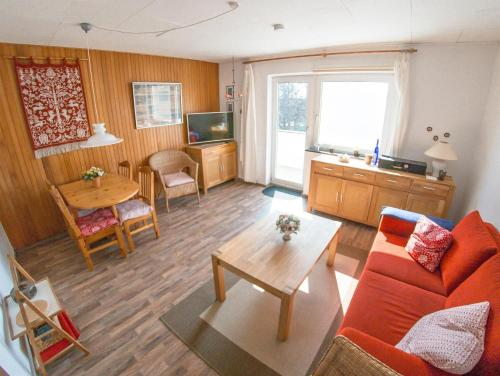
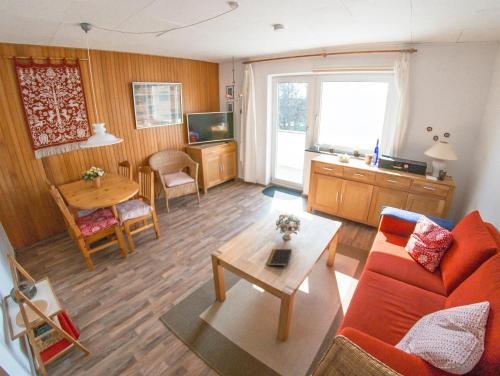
+ notepad [266,248,293,266]
